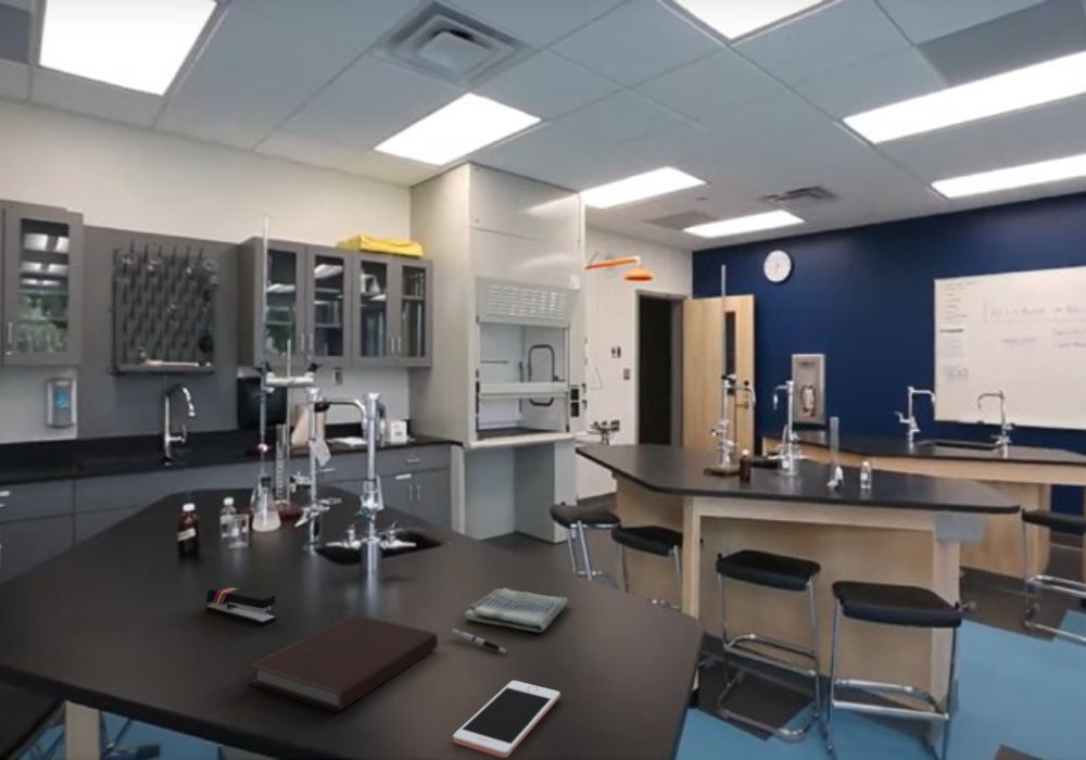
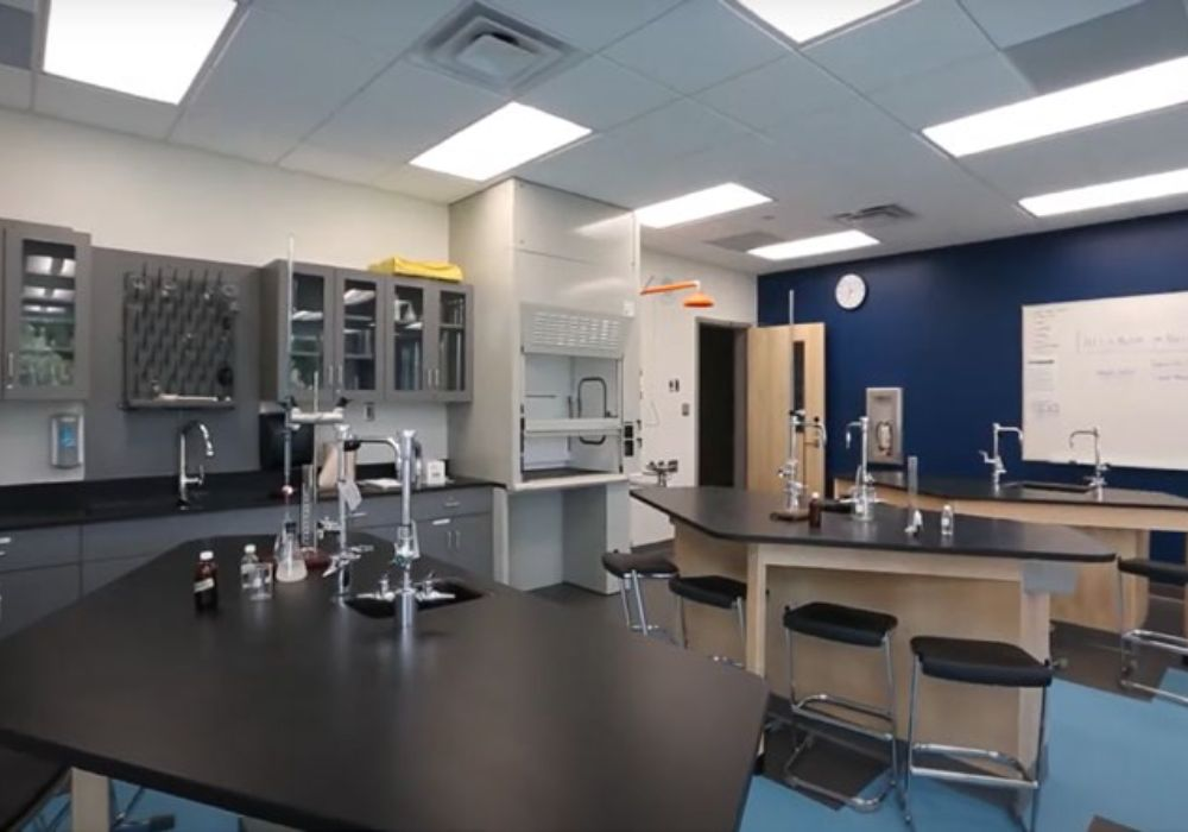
- stapler [205,584,278,625]
- dish towel [463,586,570,634]
- pen [451,628,509,654]
- cell phone [452,680,561,759]
- notebook [247,613,439,713]
